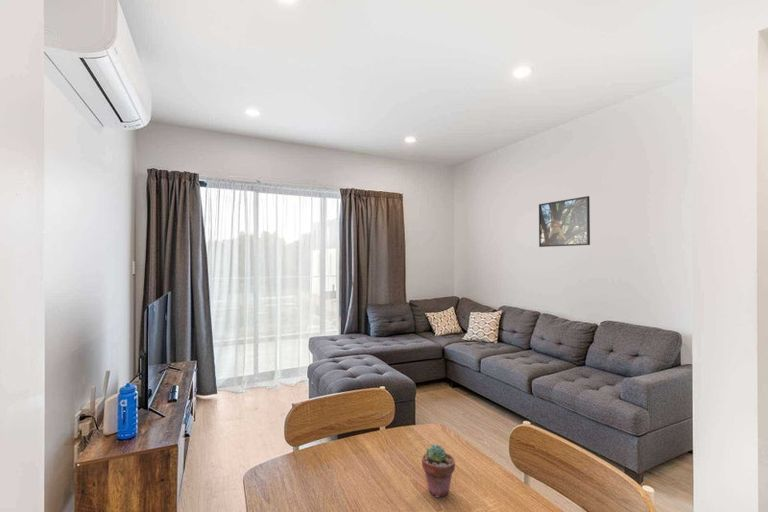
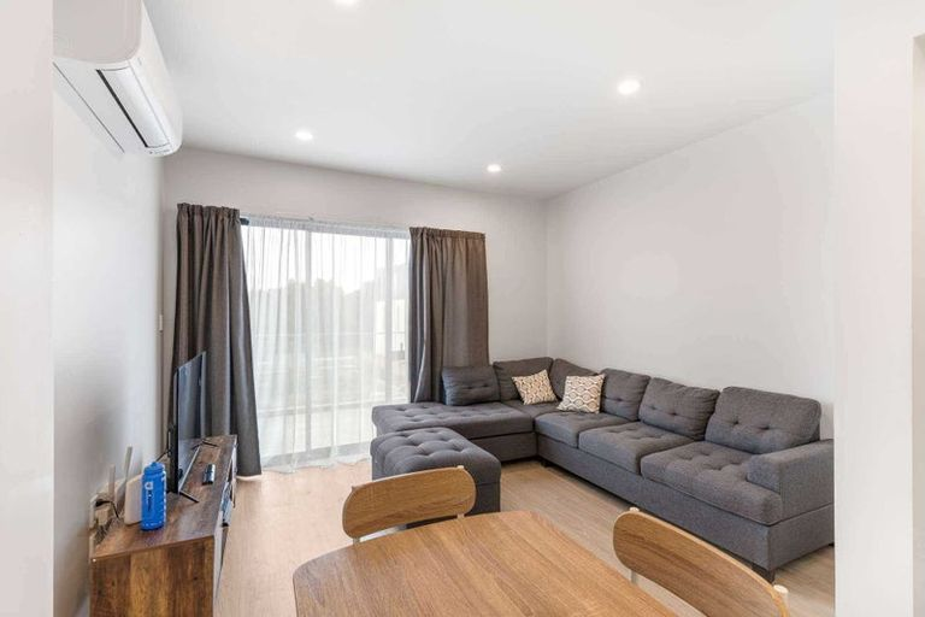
- potted succulent [421,443,456,498]
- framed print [538,195,591,248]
